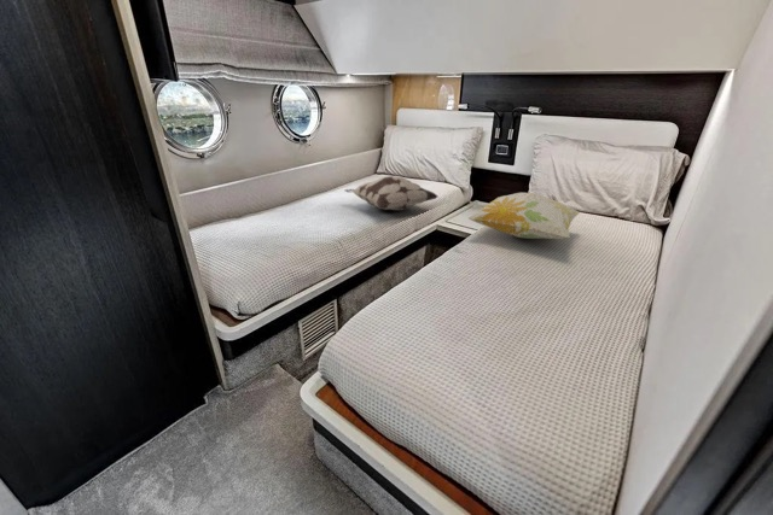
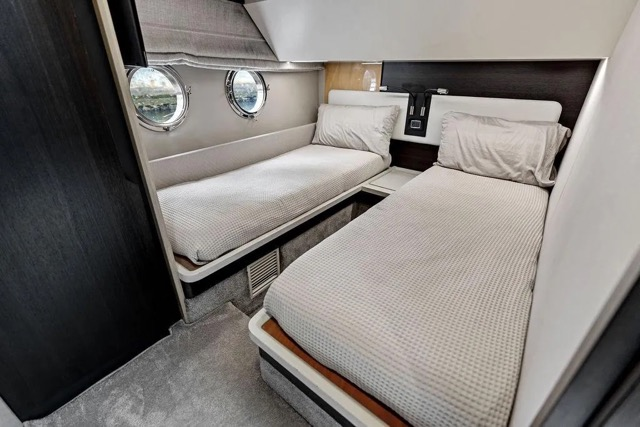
- decorative pillow [344,175,438,212]
- decorative pillow [467,192,581,240]
